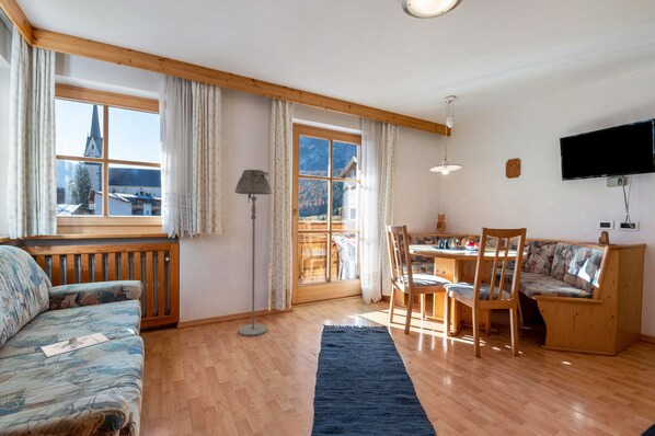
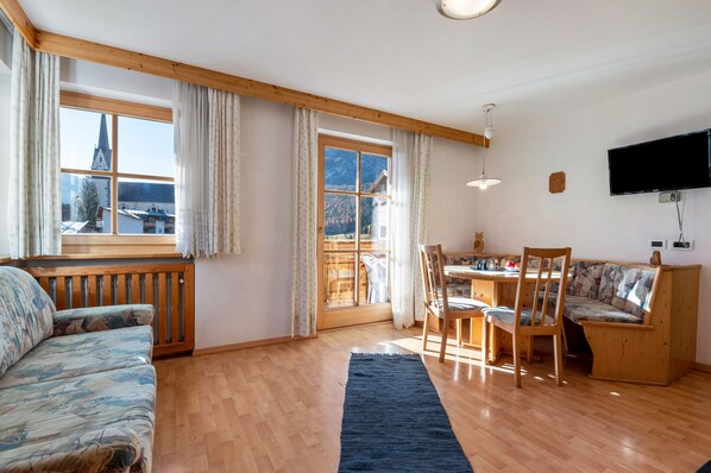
- architectural model [39,332,111,358]
- floor lamp [234,169,273,337]
